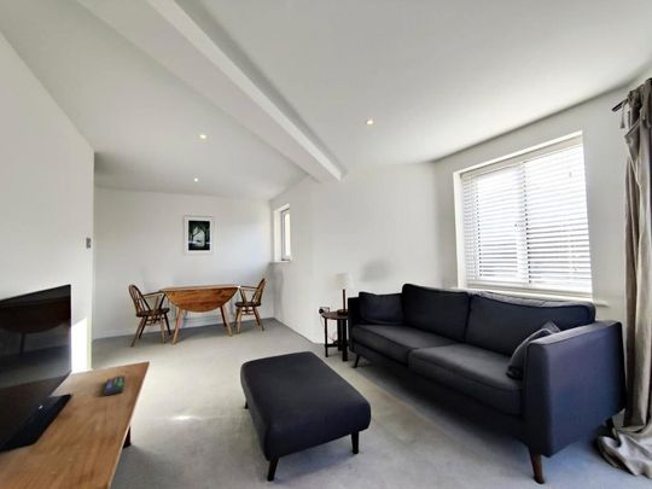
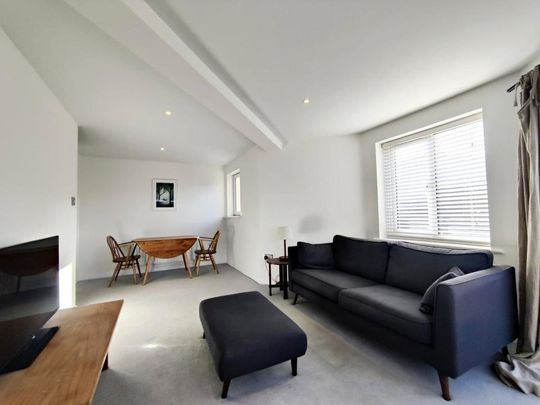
- remote control [104,374,126,397]
